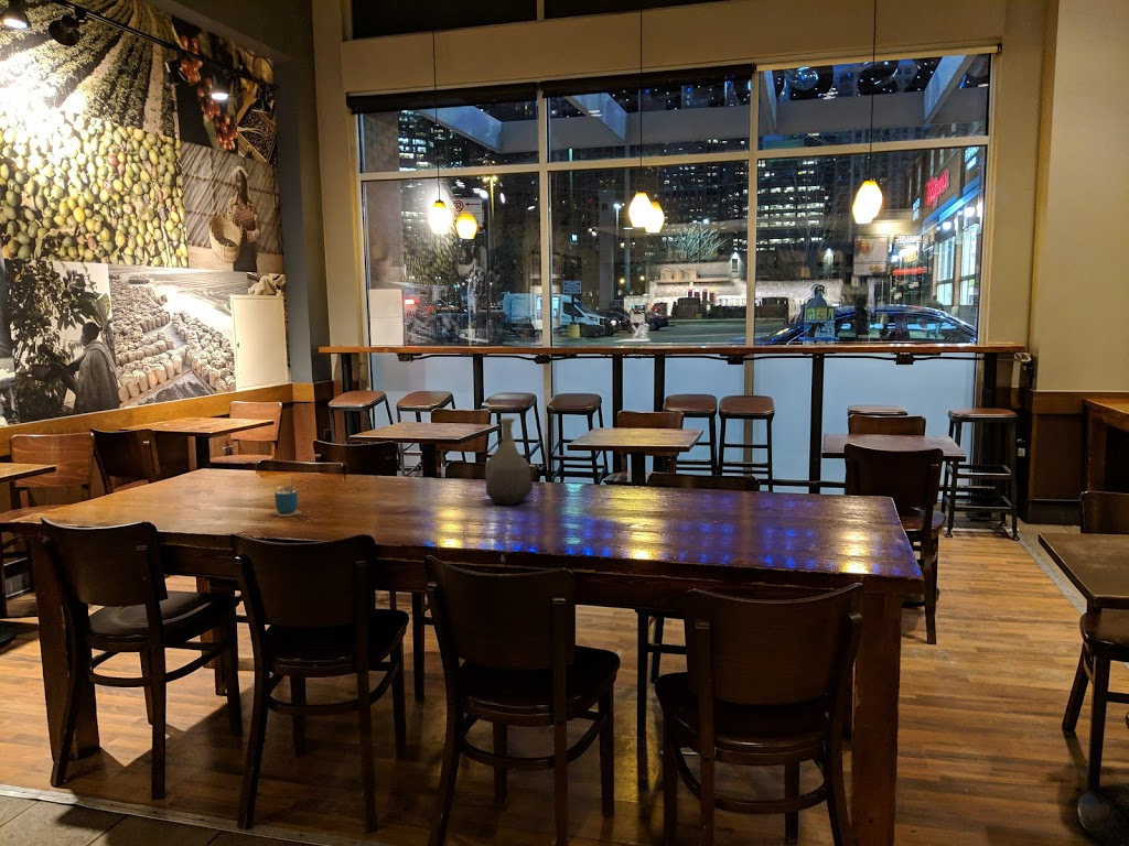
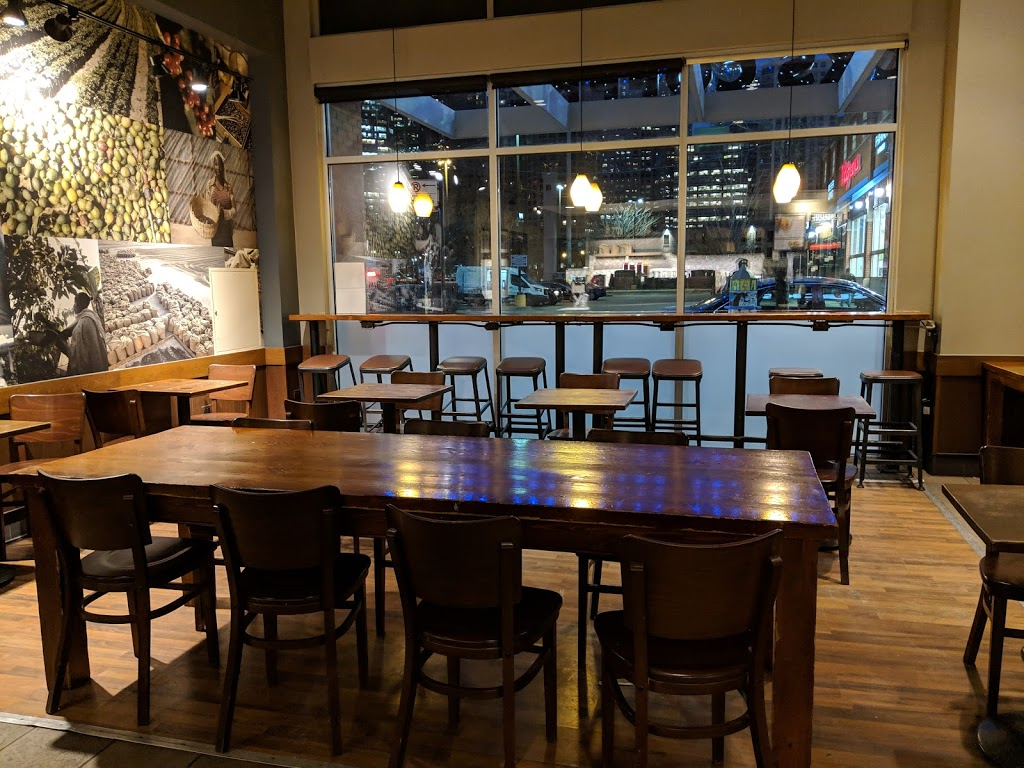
- vase [484,417,534,506]
- cup [271,476,302,518]
